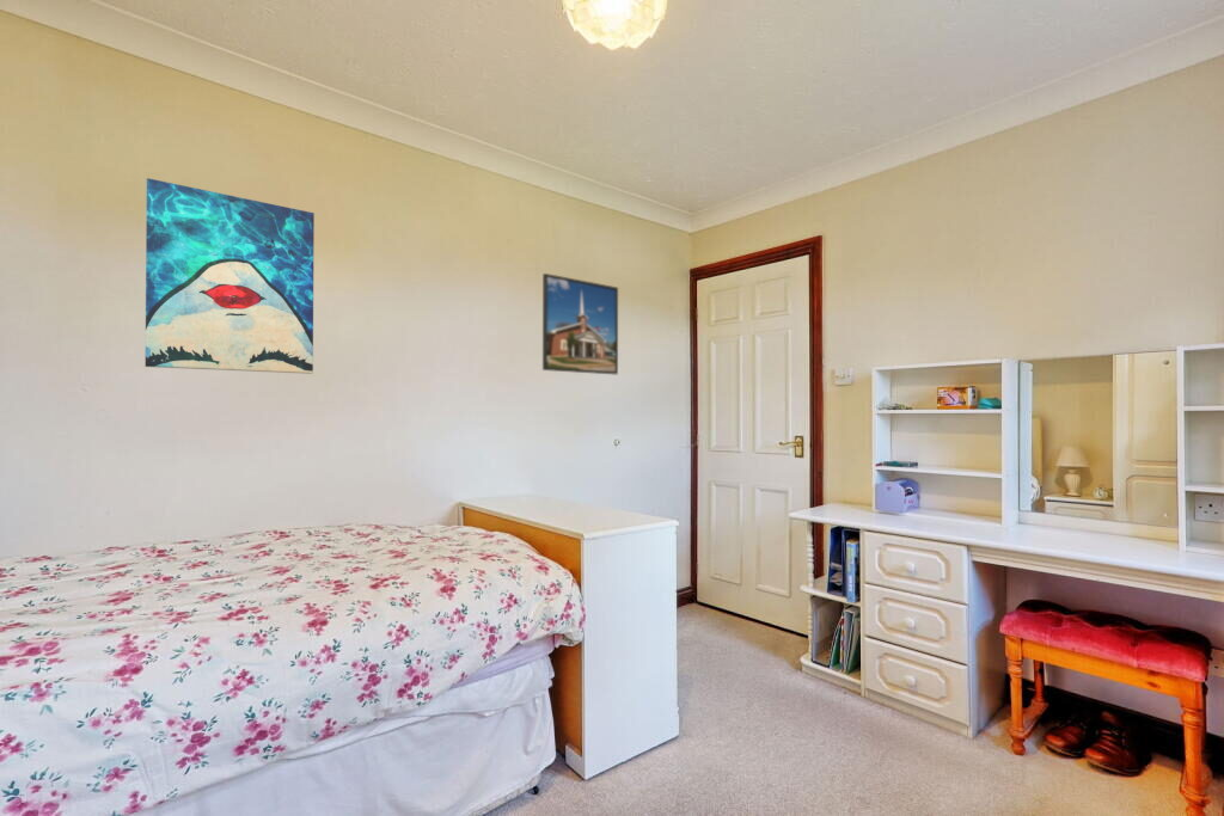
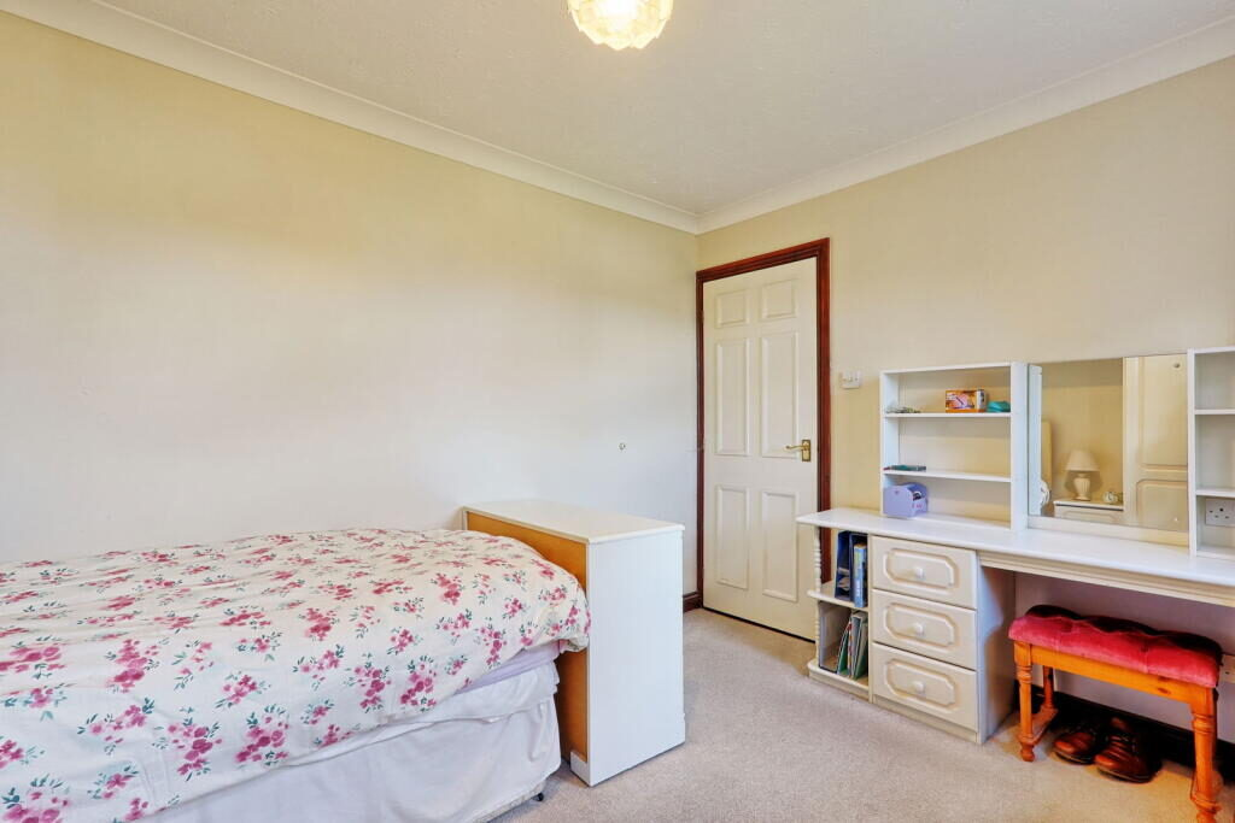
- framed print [541,272,619,375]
- wall art [145,177,316,375]
